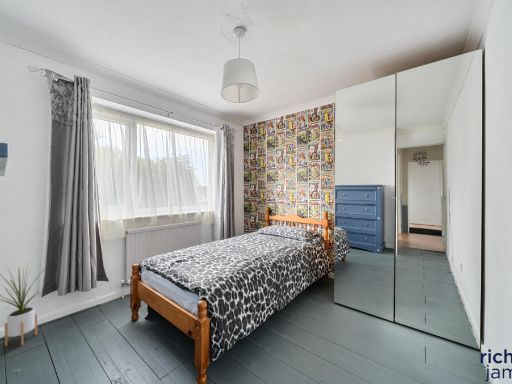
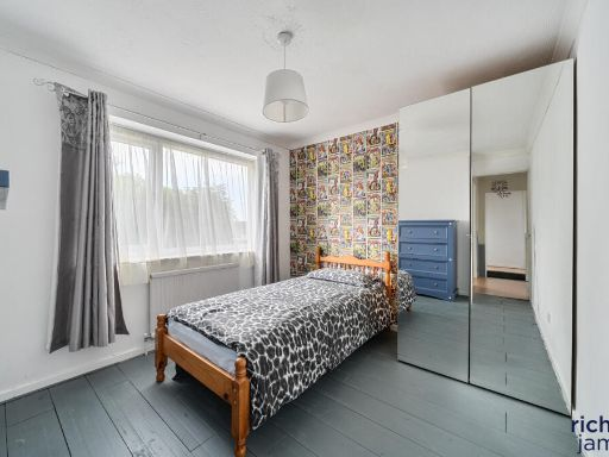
- house plant [0,262,47,347]
